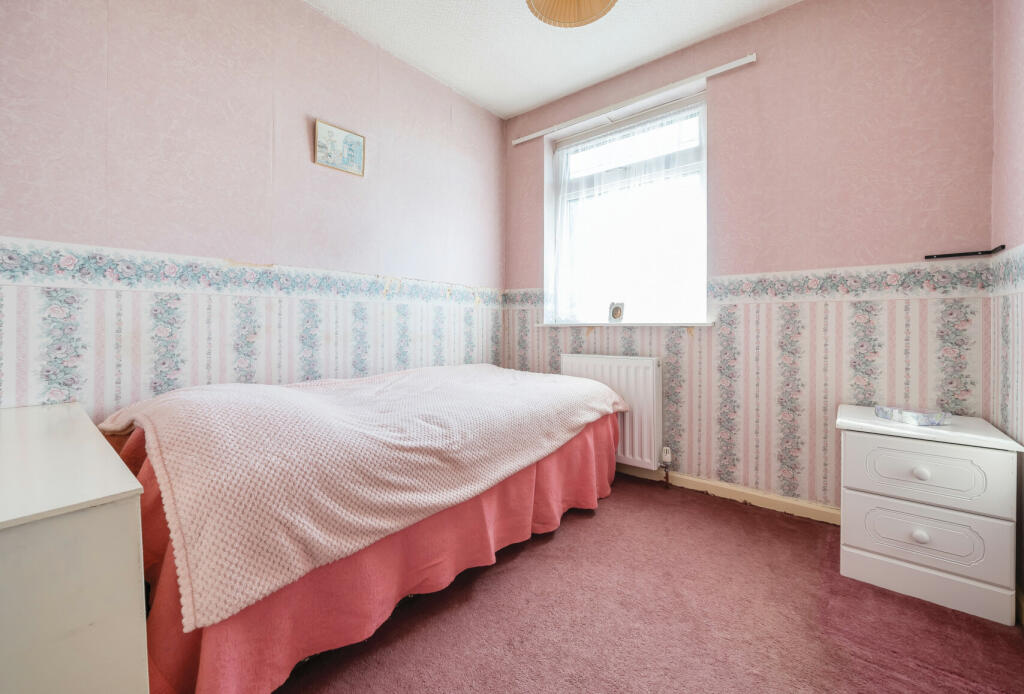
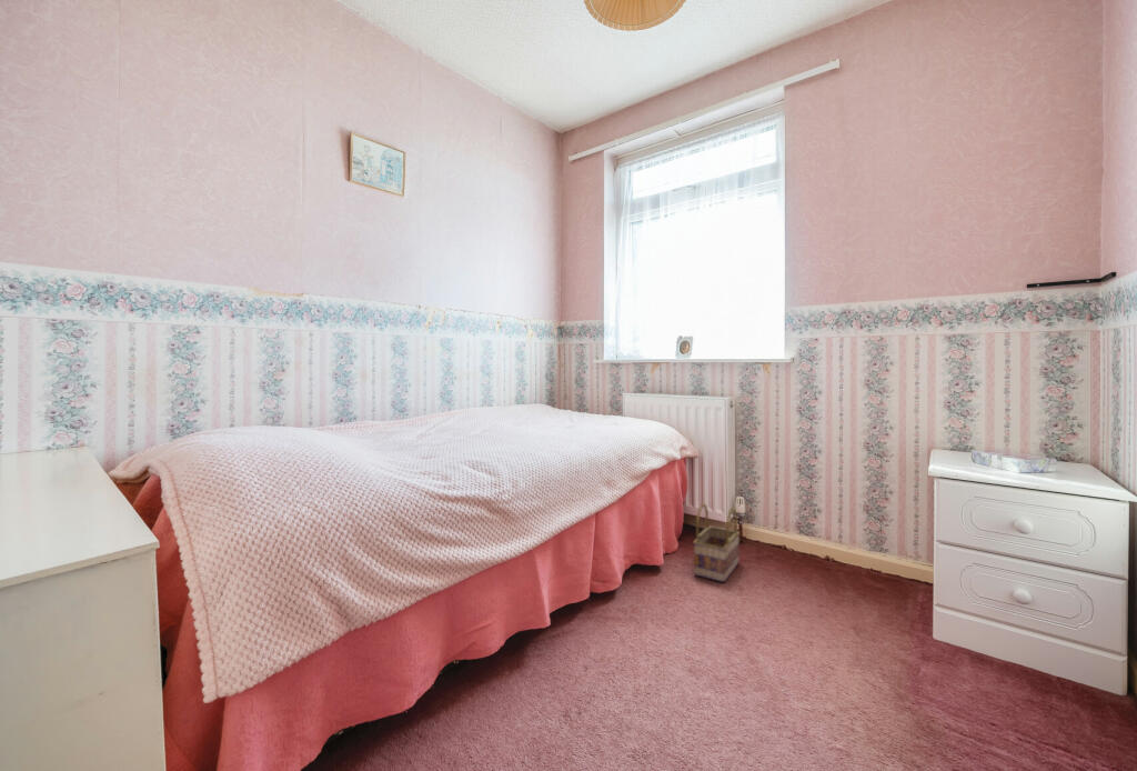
+ basket [692,502,741,583]
